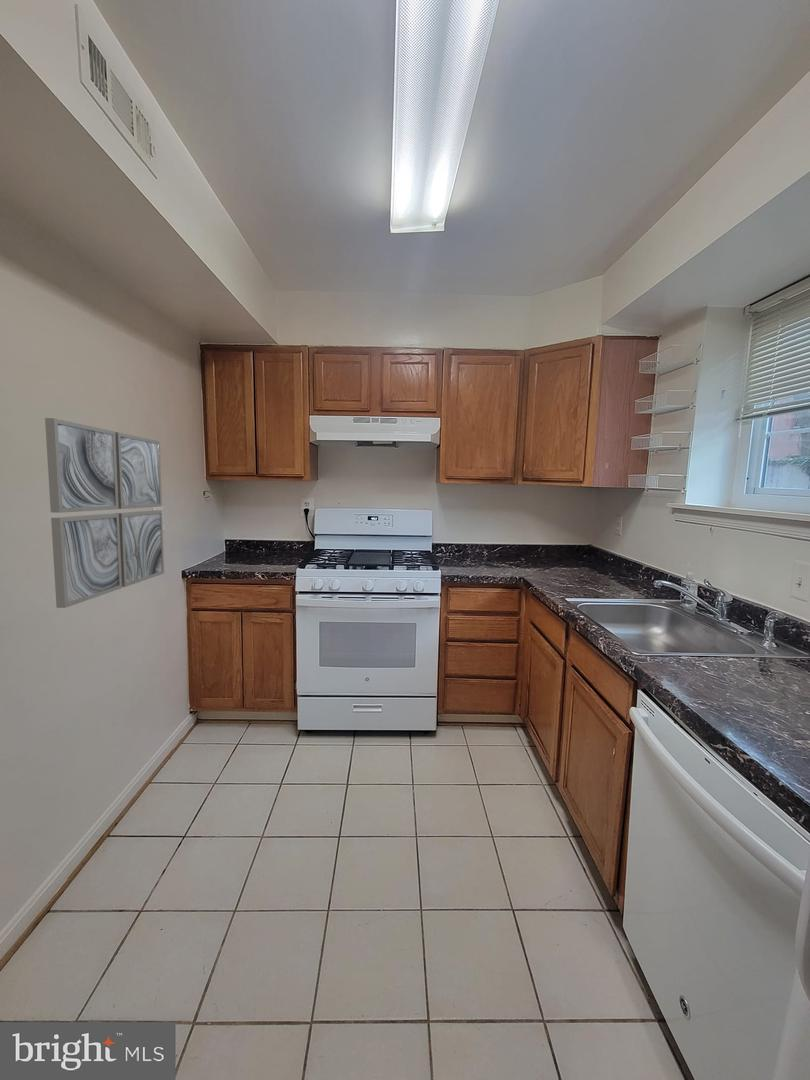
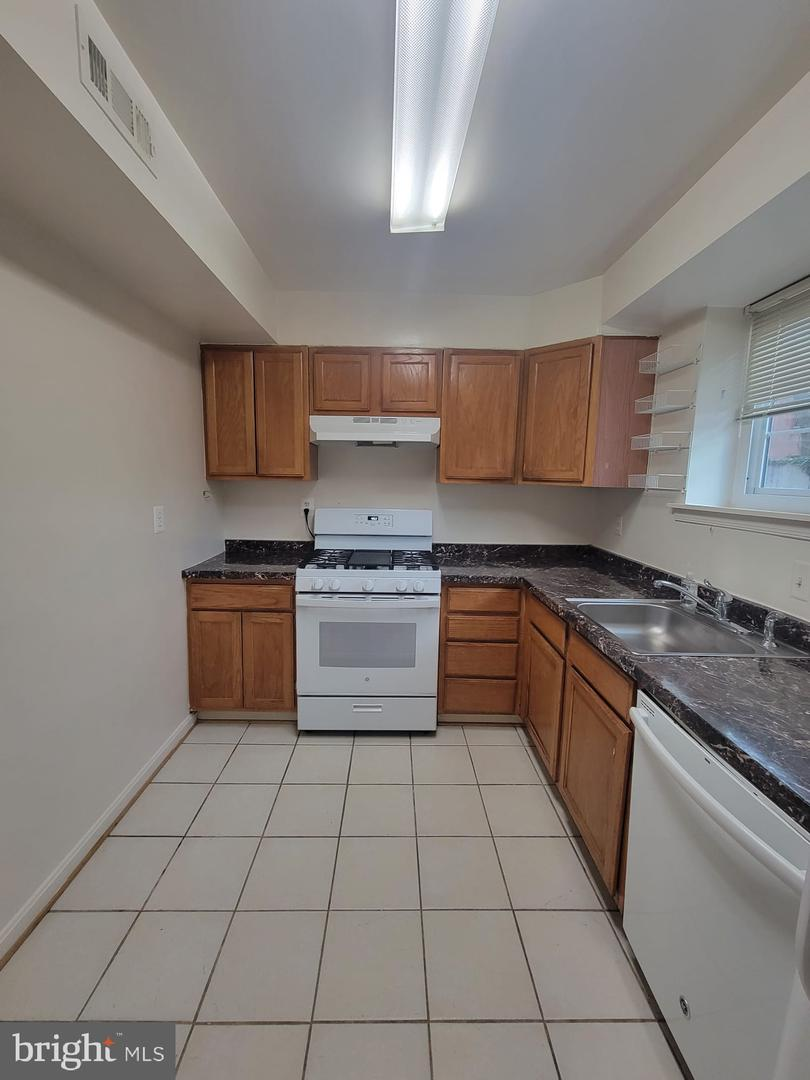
- wall art [44,417,165,609]
